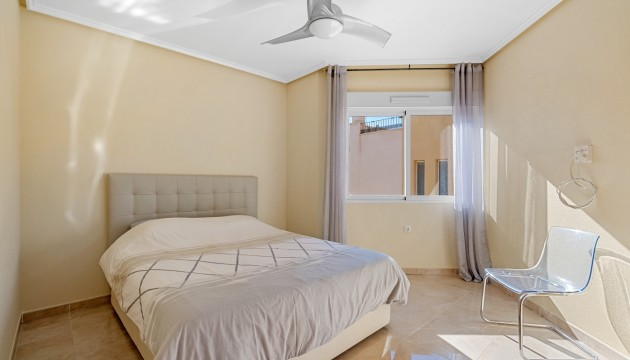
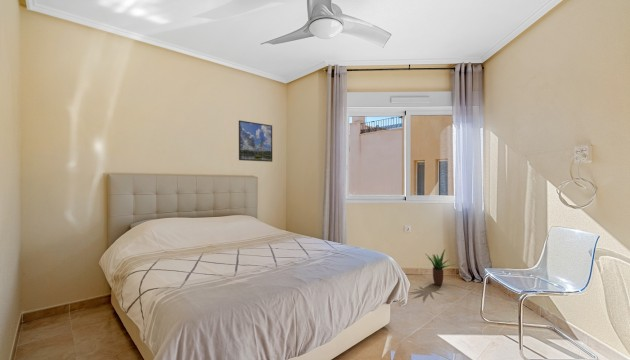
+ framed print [238,119,273,163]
+ potted plant [426,249,456,286]
